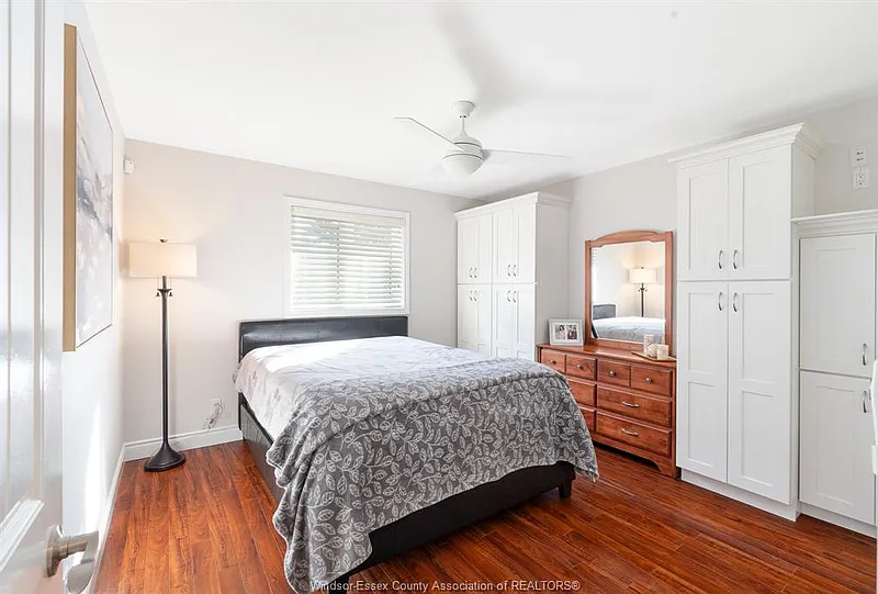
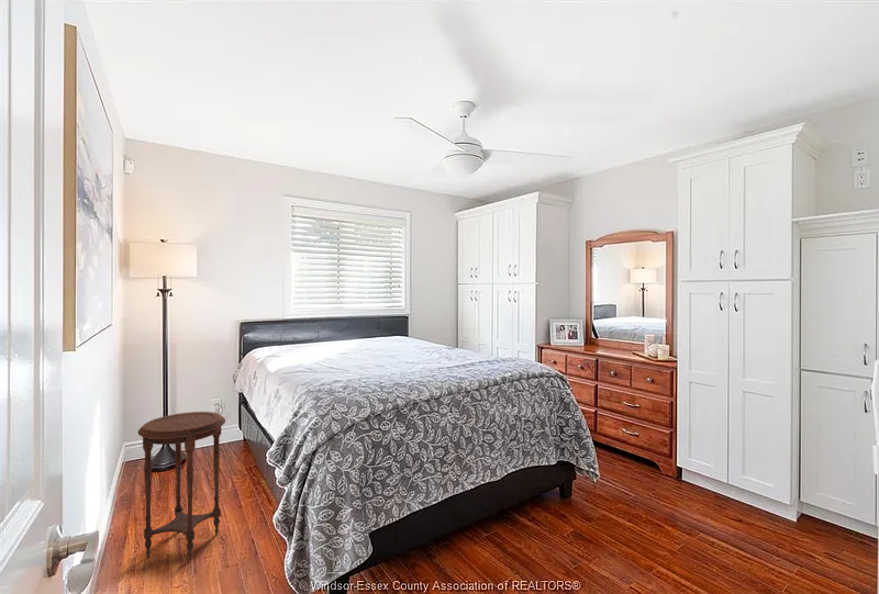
+ side table [137,411,226,561]
